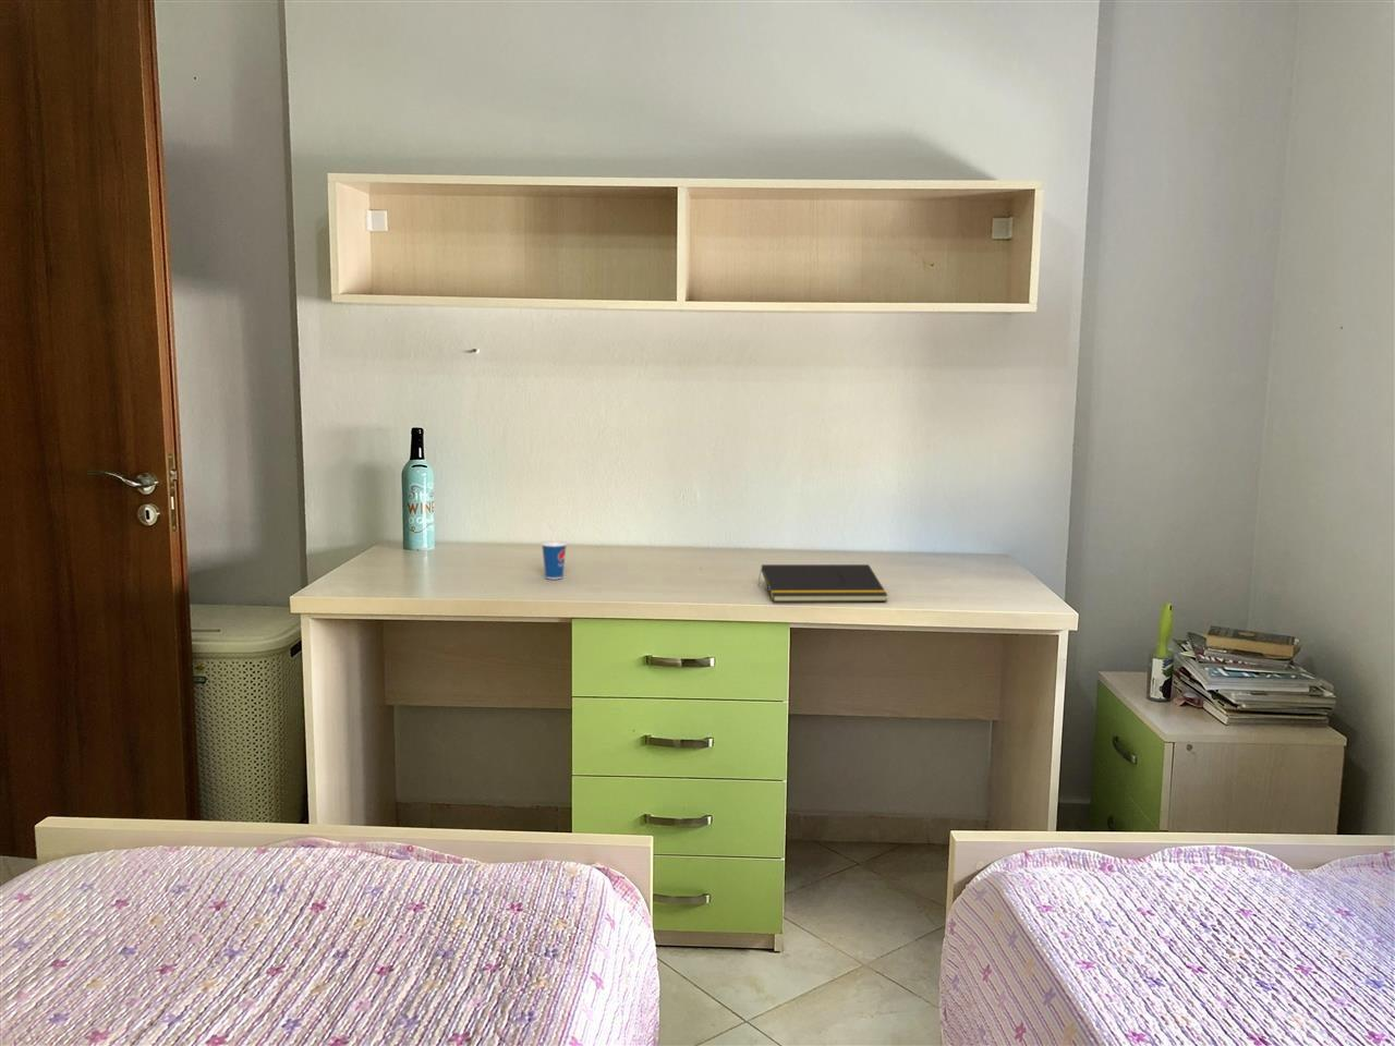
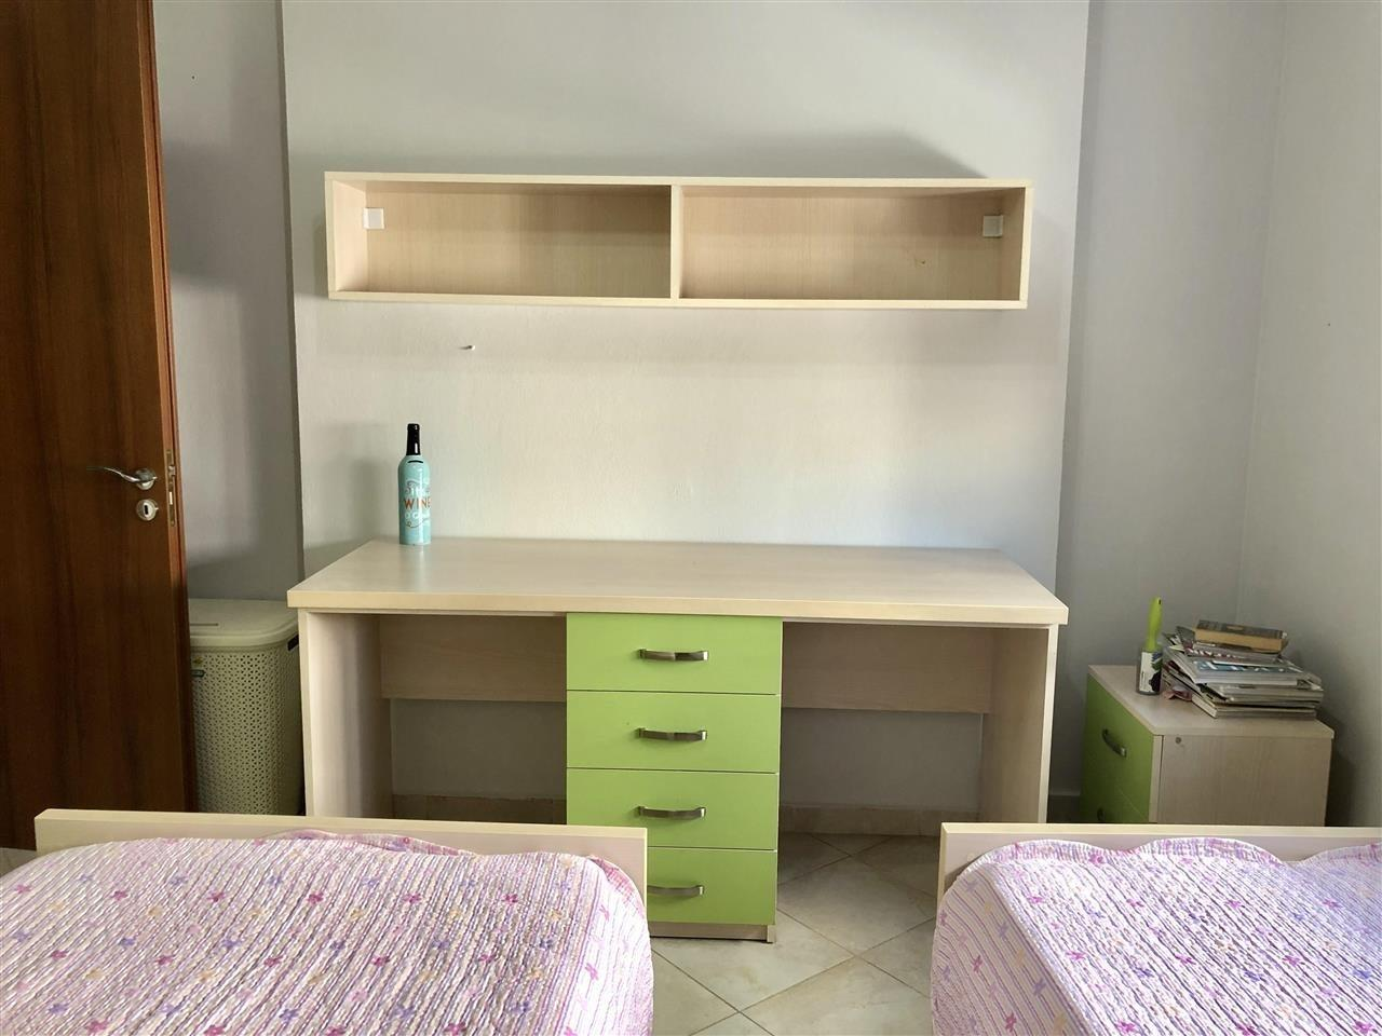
- cup [539,522,569,580]
- notepad [757,564,889,602]
